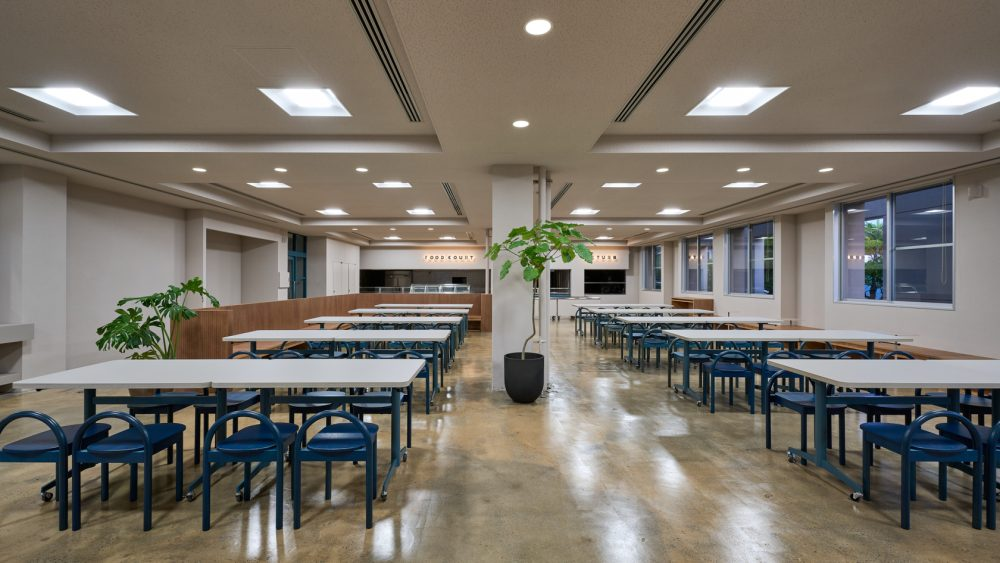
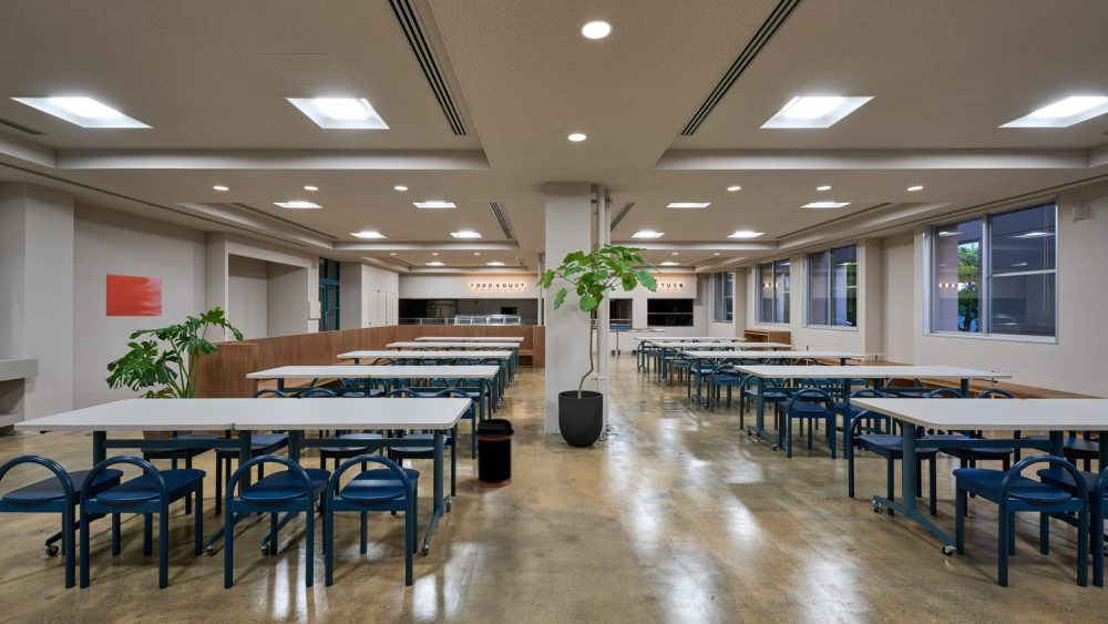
+ wall art [105,273,163,317]
+ trash can [474,417,515,488]
